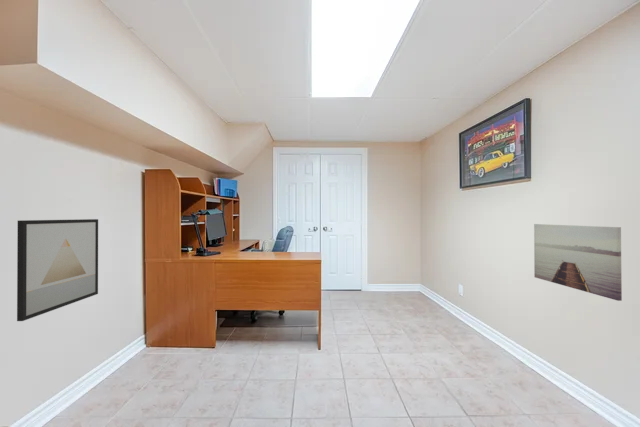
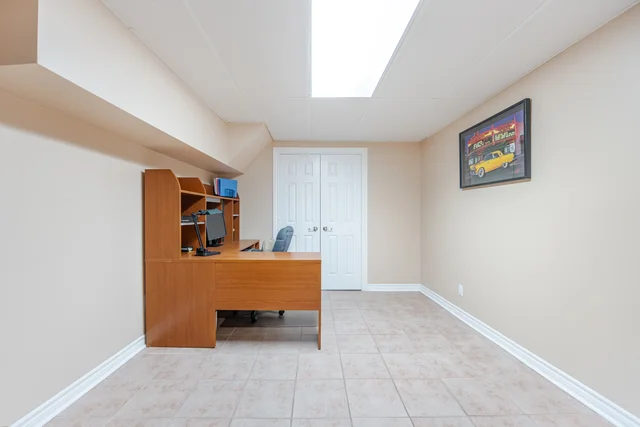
- wall art [16,218,99,322]
- wall art [533,223,623,302]
